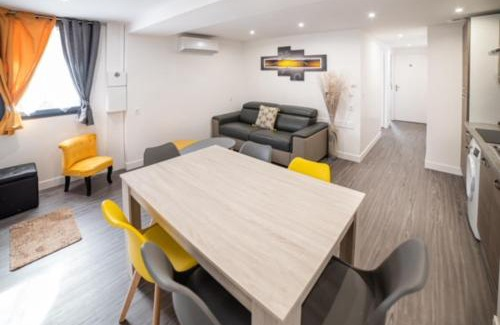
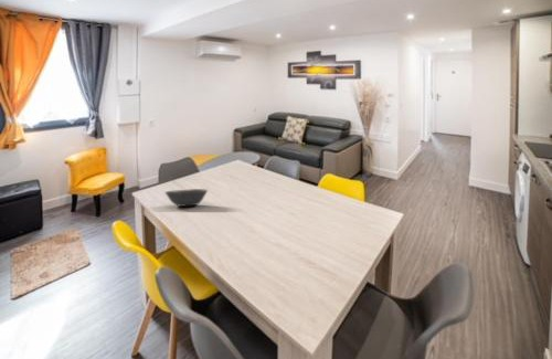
+ bowl [163,188,209,208]
